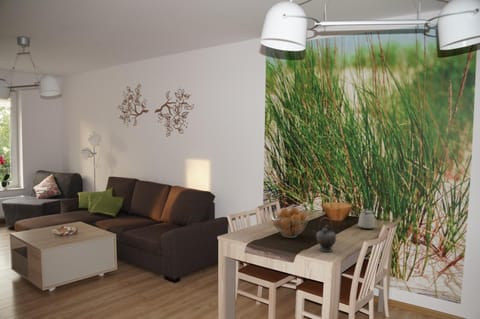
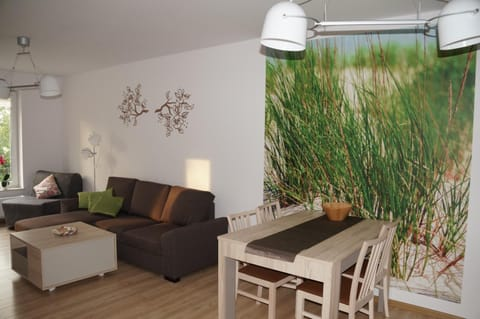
- fruit basket [270,206,310,239]
- kettle [357,200,376,230]
- teapot [312,217,337,253]
